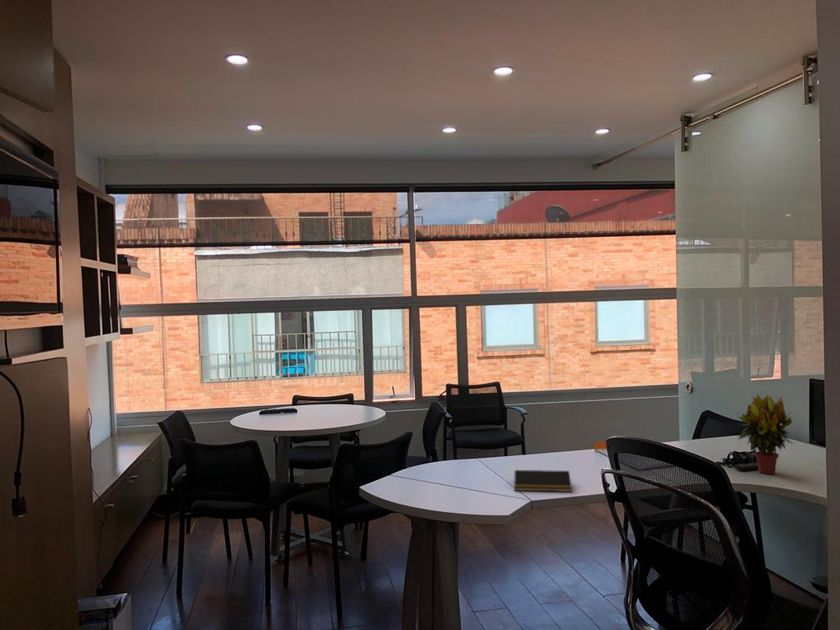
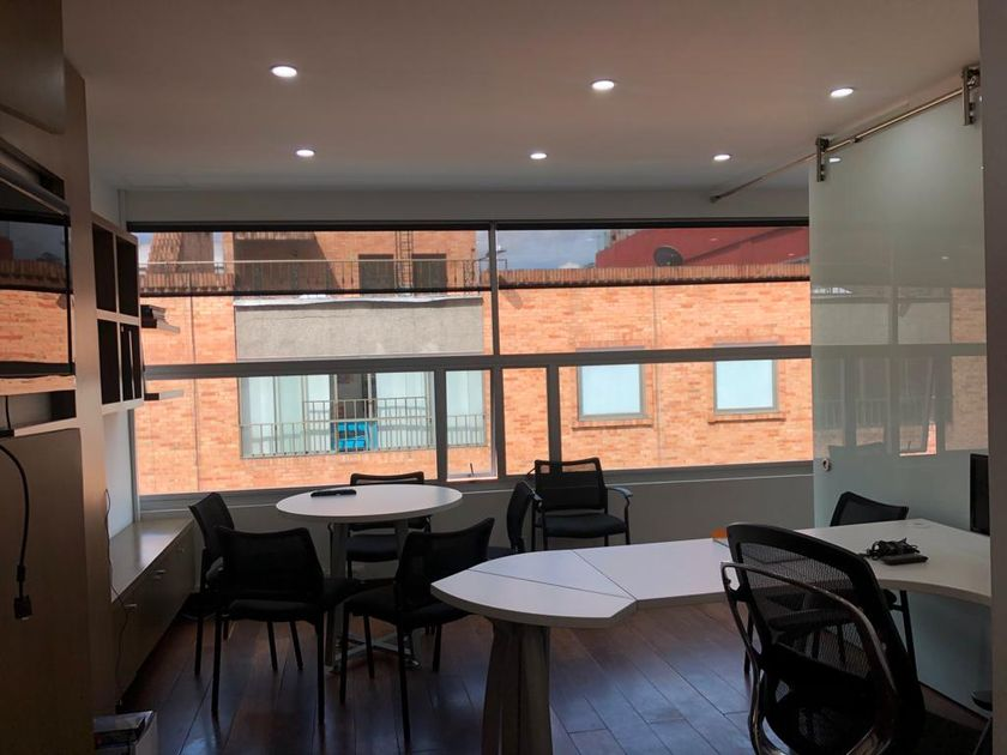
- potted plant [737,394,795,475]
- notepad [512,469,573,493]
